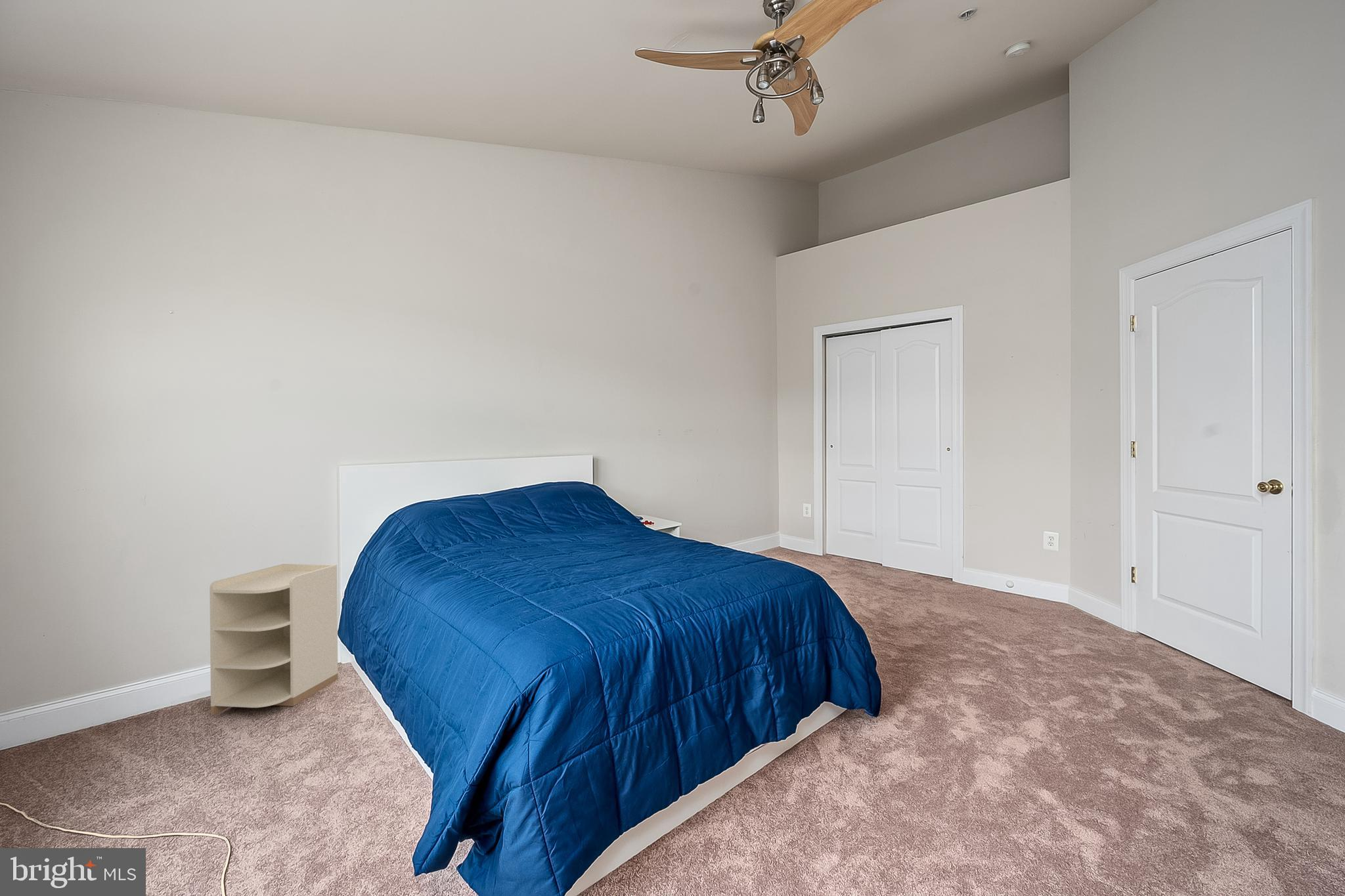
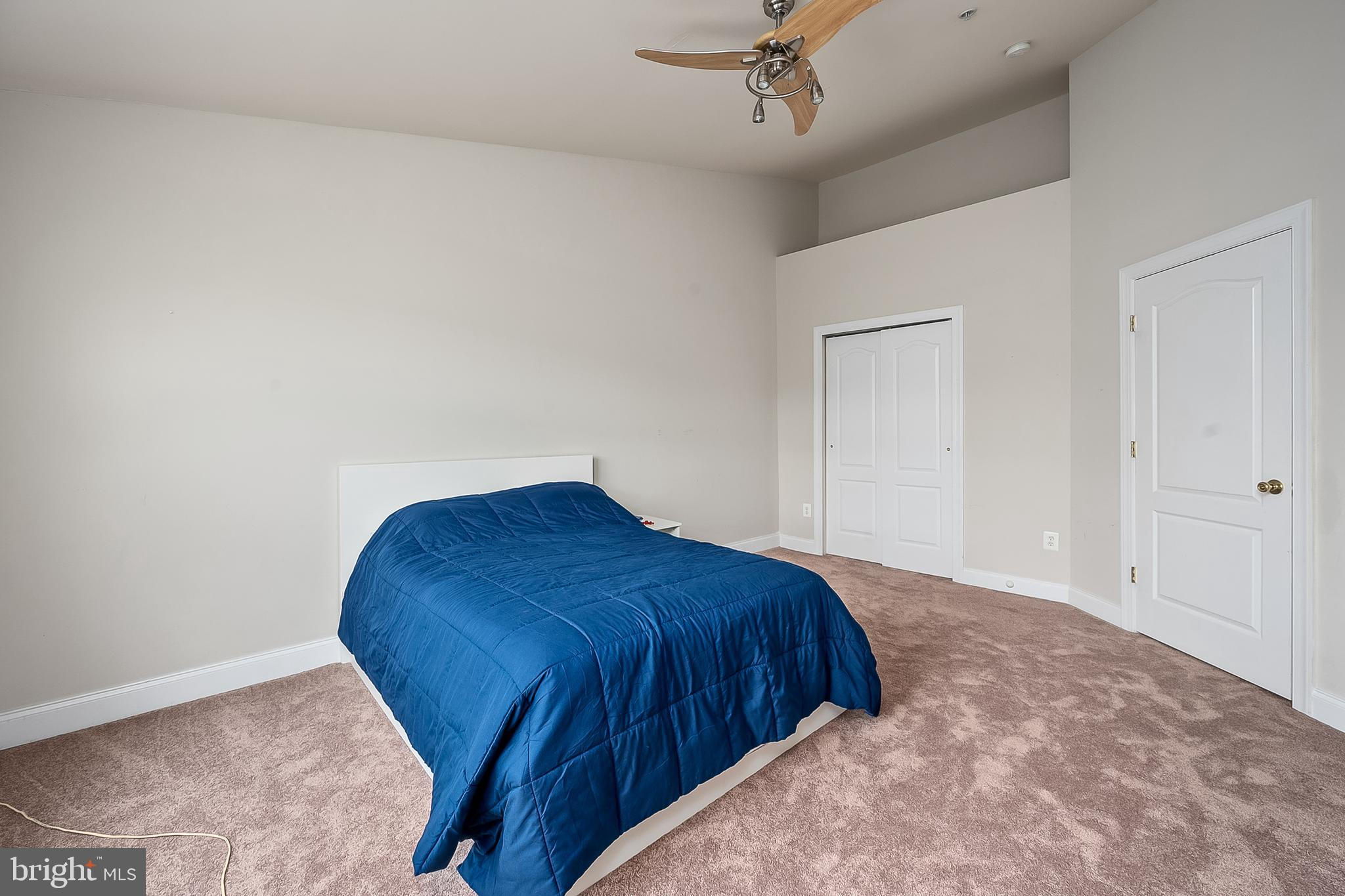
- nightstand [209,563,339,715]
